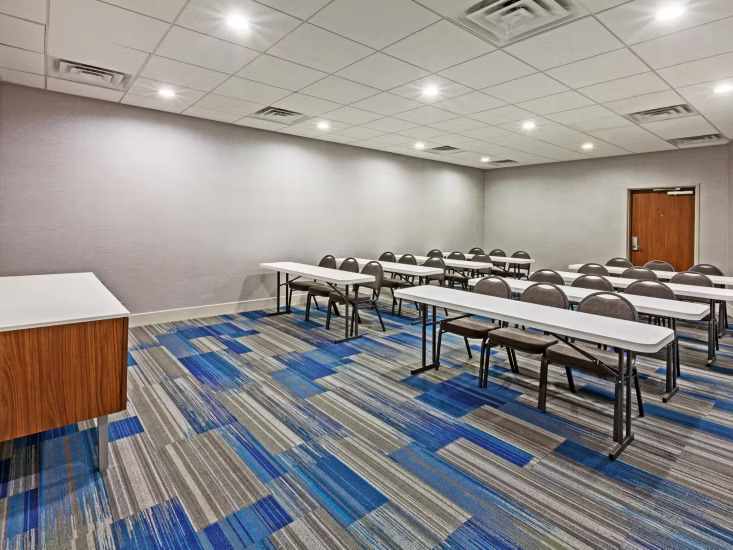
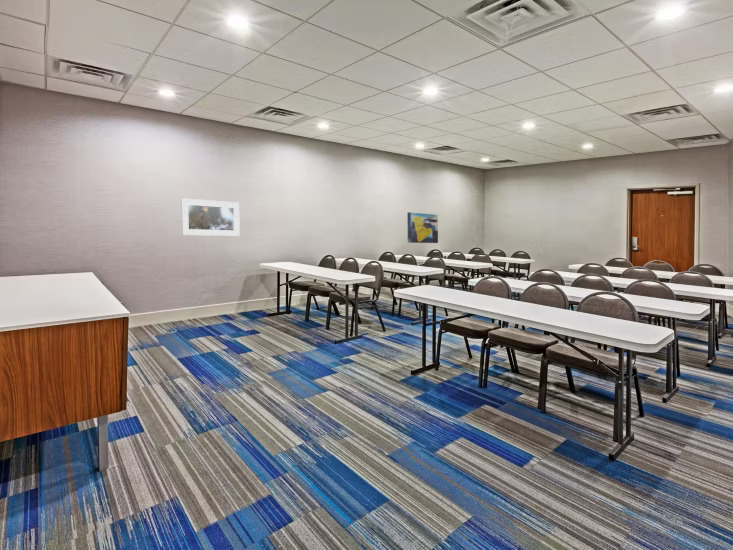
+ wall art [406,211,439,244]
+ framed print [180,197,241,237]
